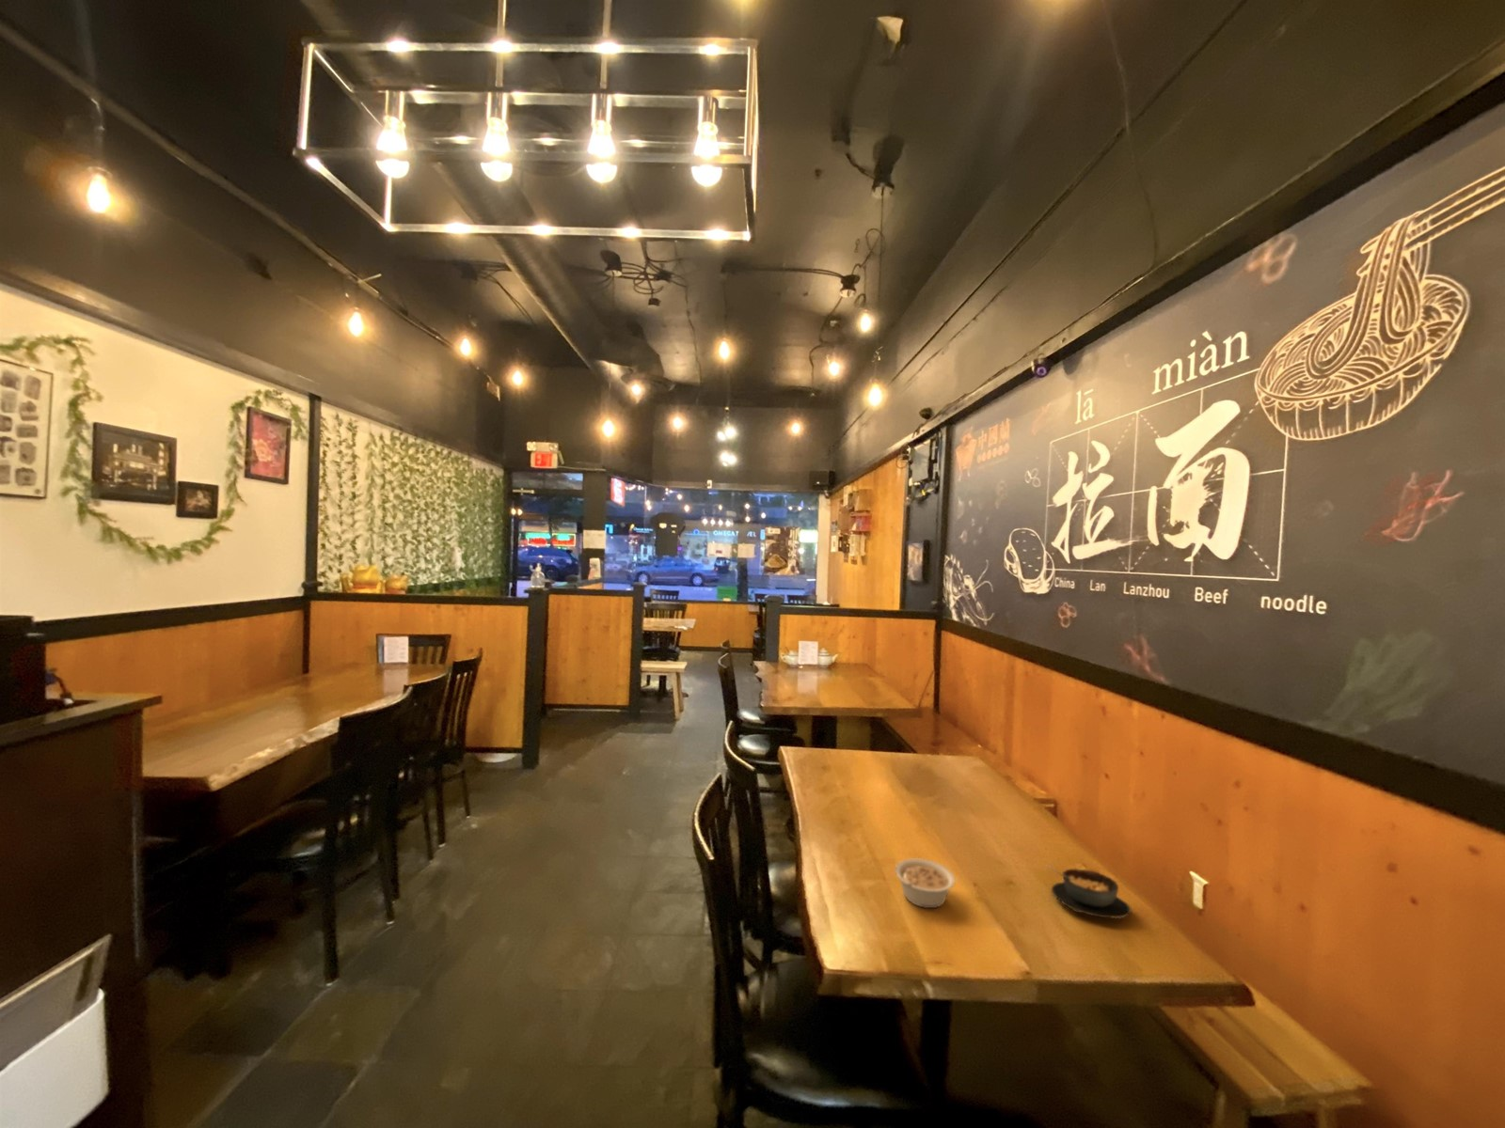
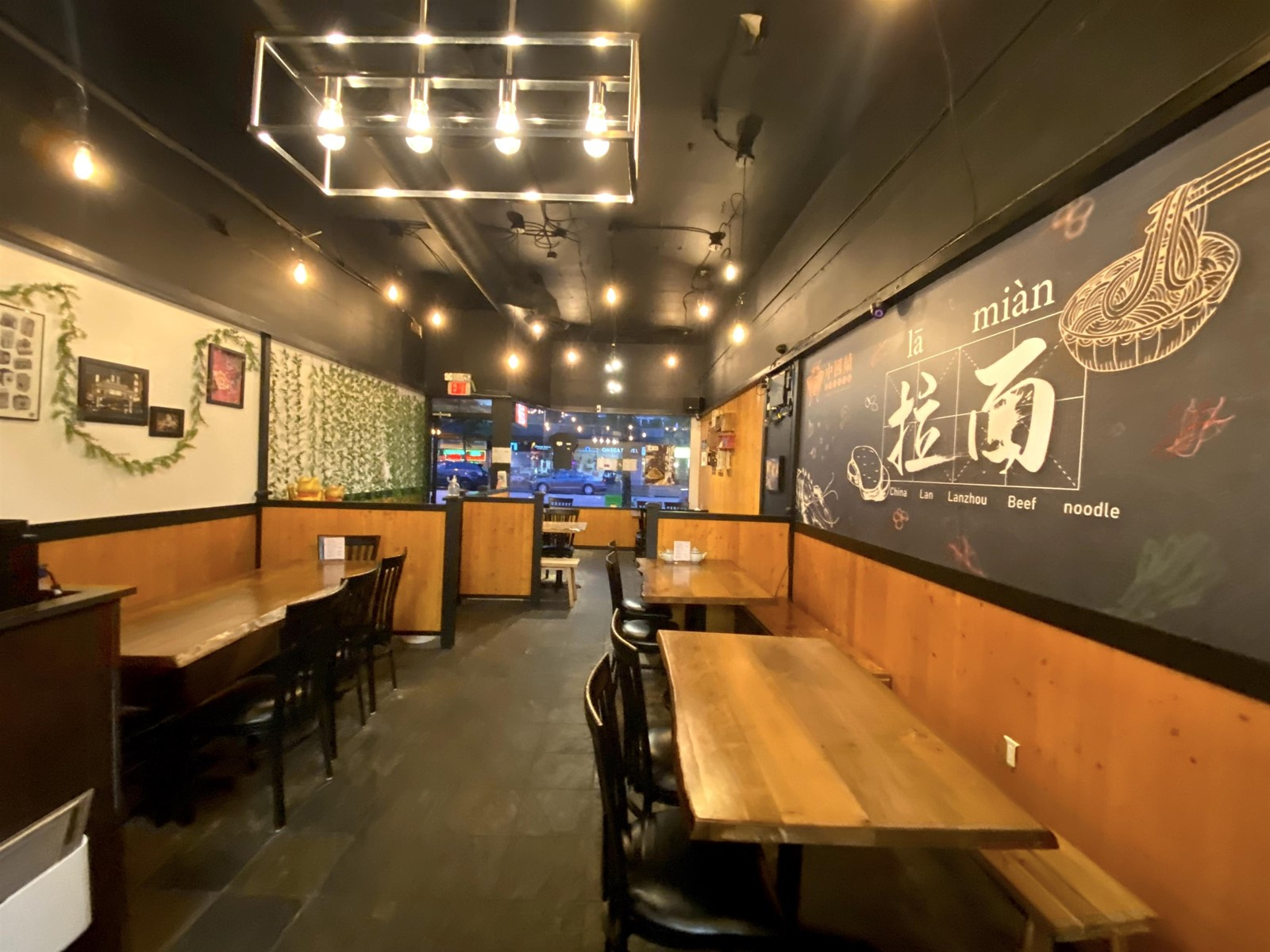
- soup bowl [1044,864,1132,919]
- legume [895,858,955,909]
